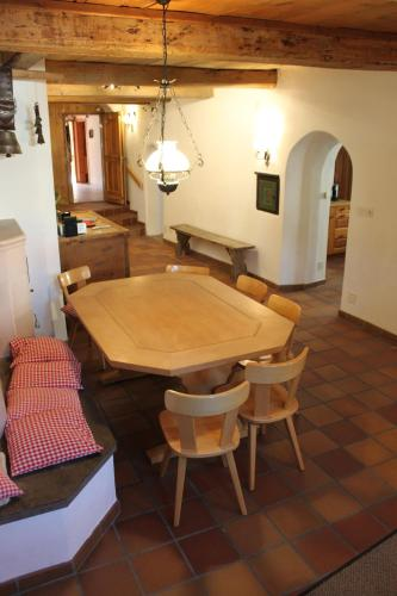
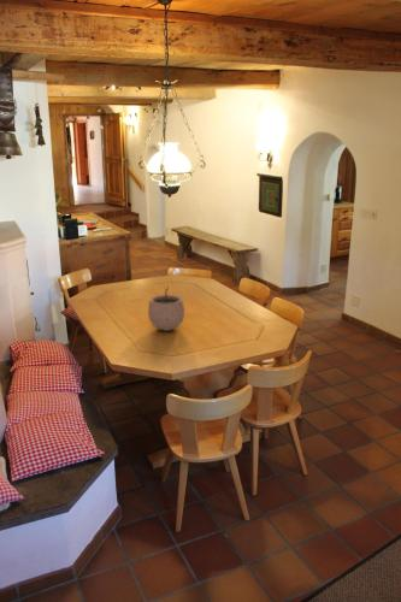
+ plant pot [147,284,185,332]
